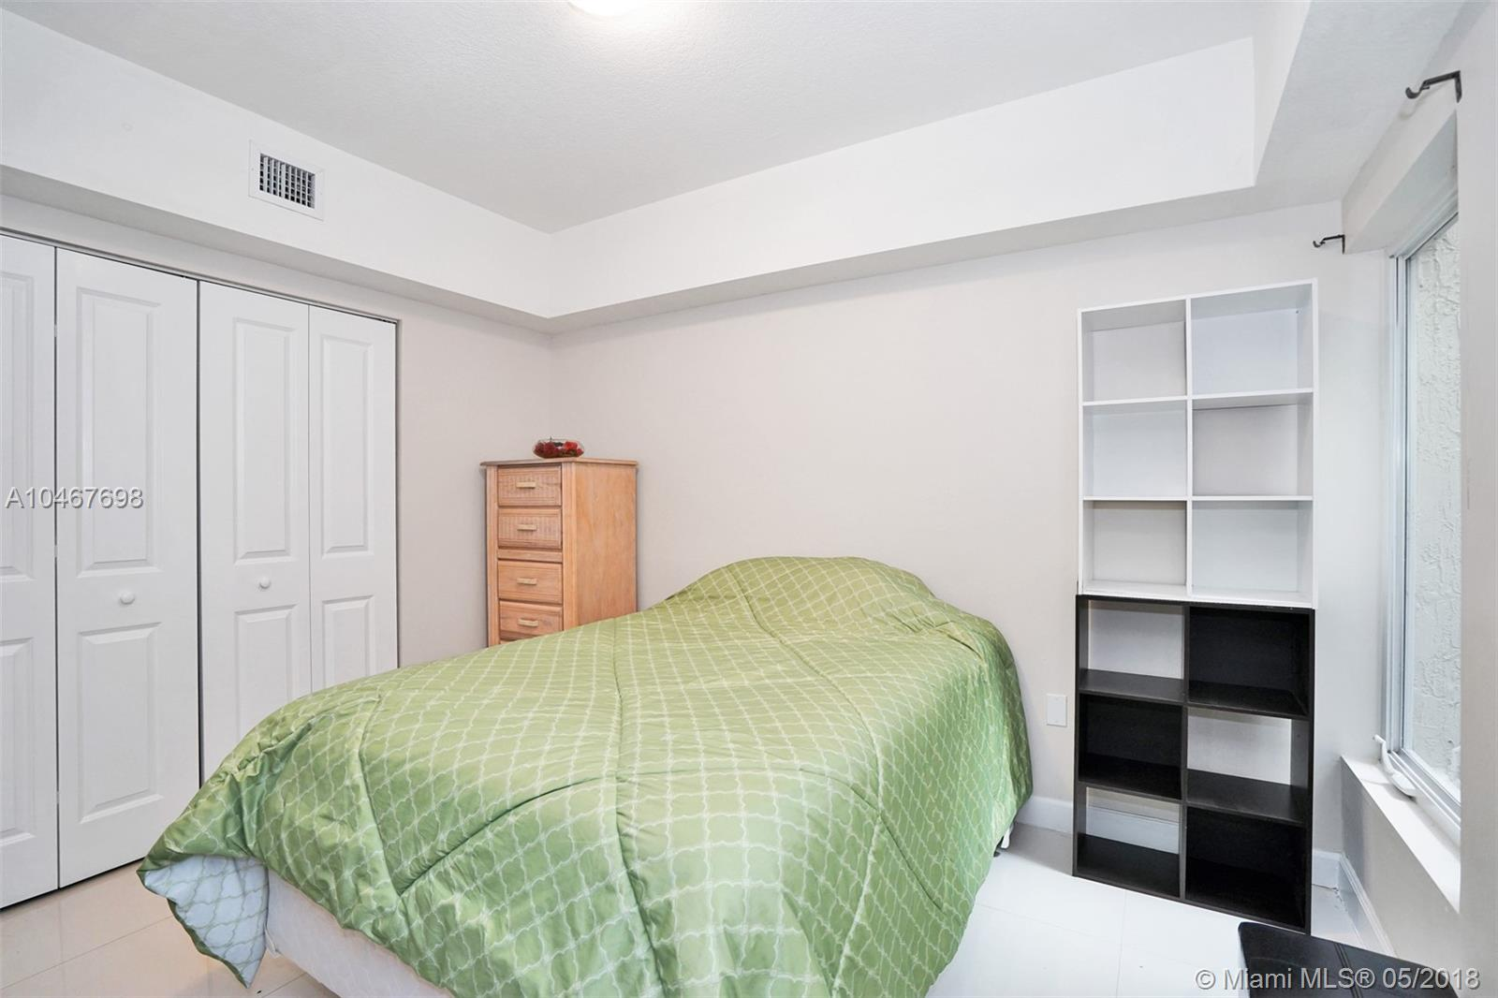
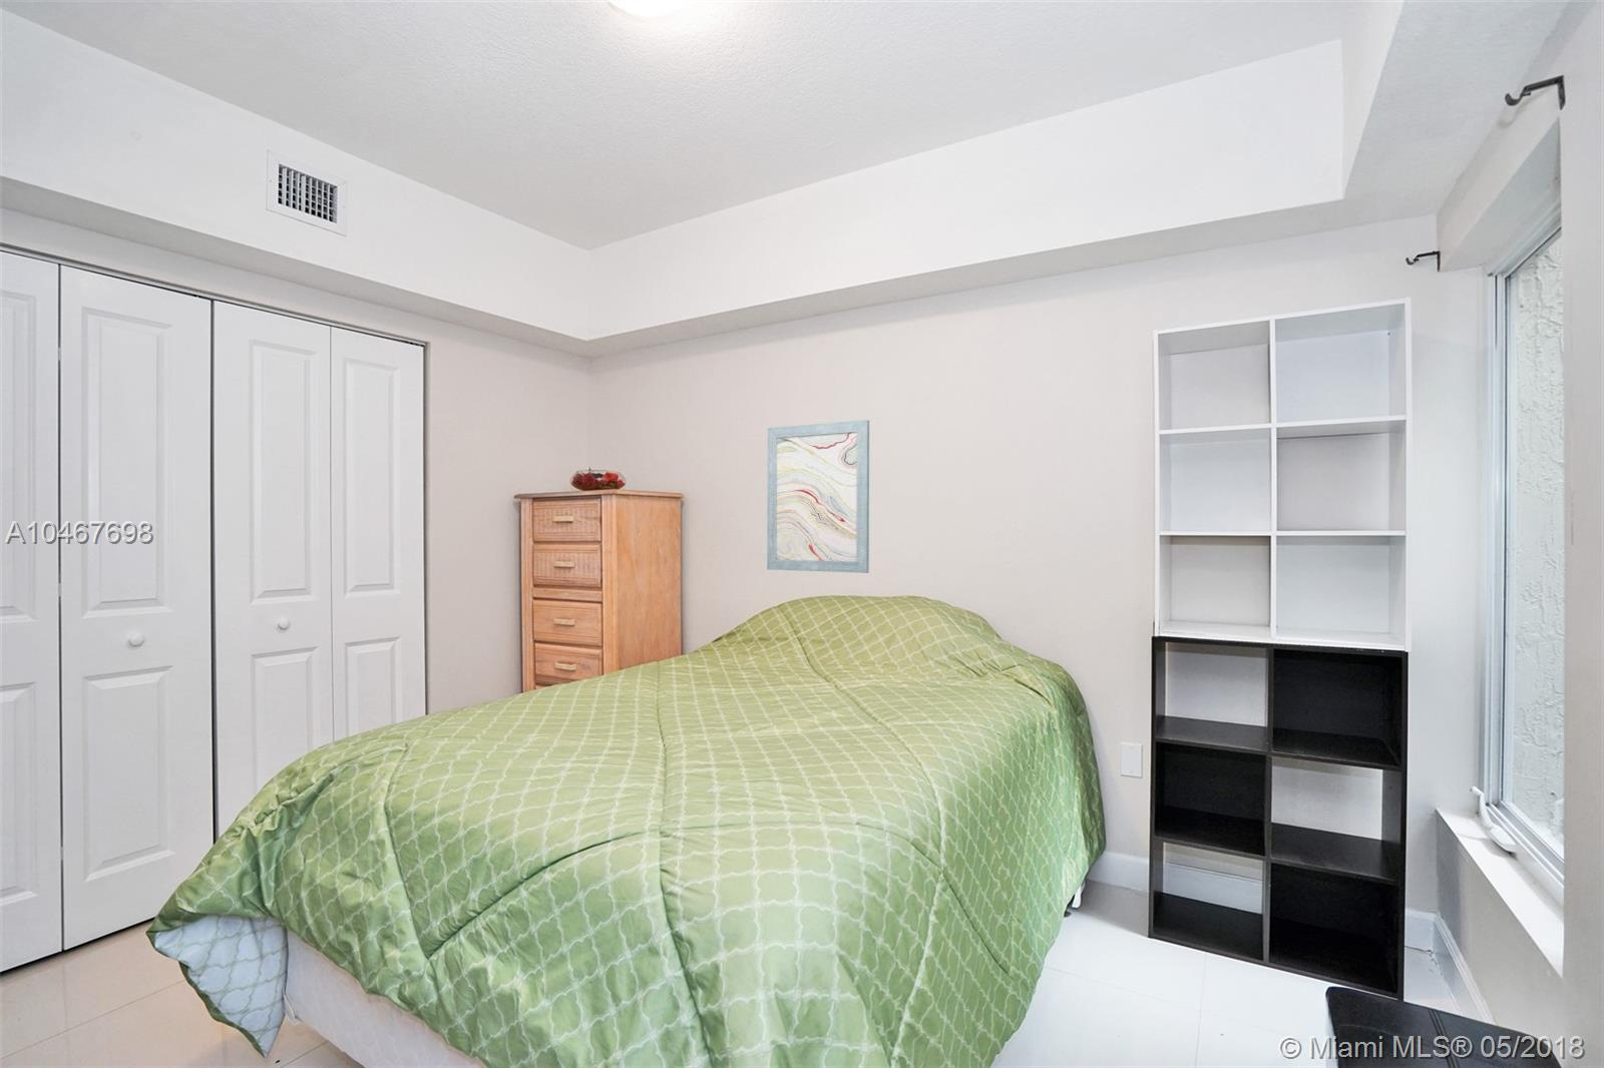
+ wall art [766,418,871,575]
